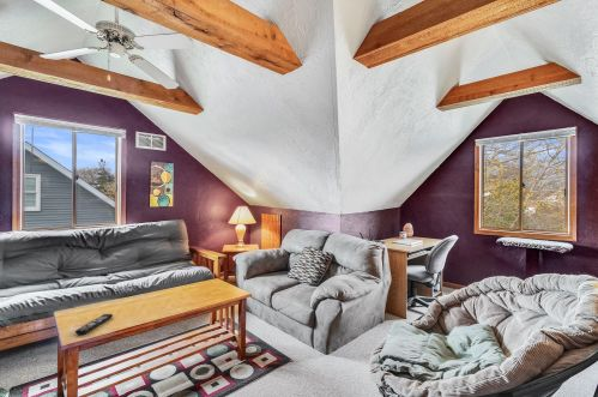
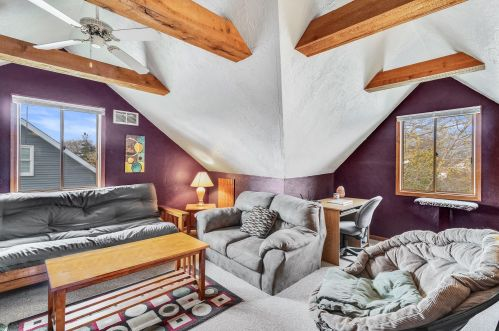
- remote control [74,313,114,336]
